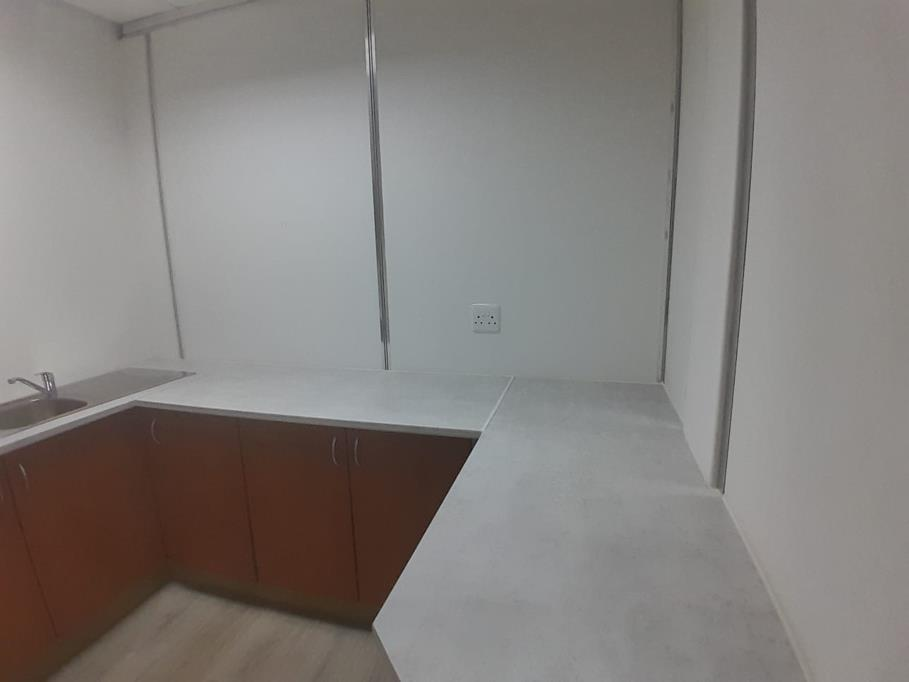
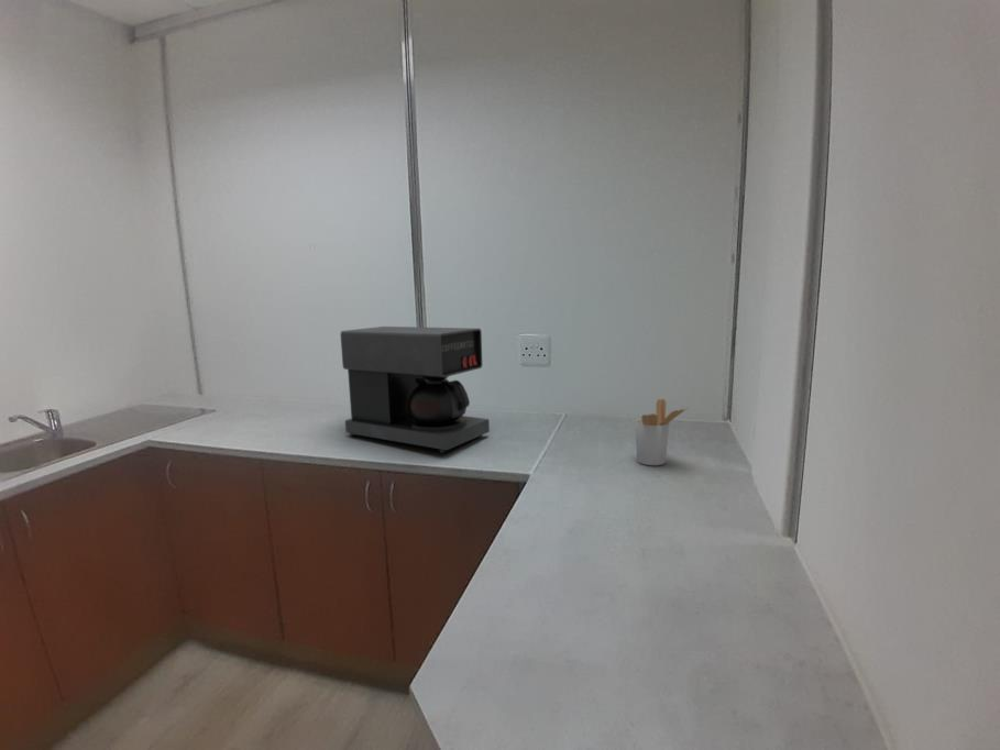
+ utensil holder [634,398,689,466]
+ coffee maker [340,326,491,454]
